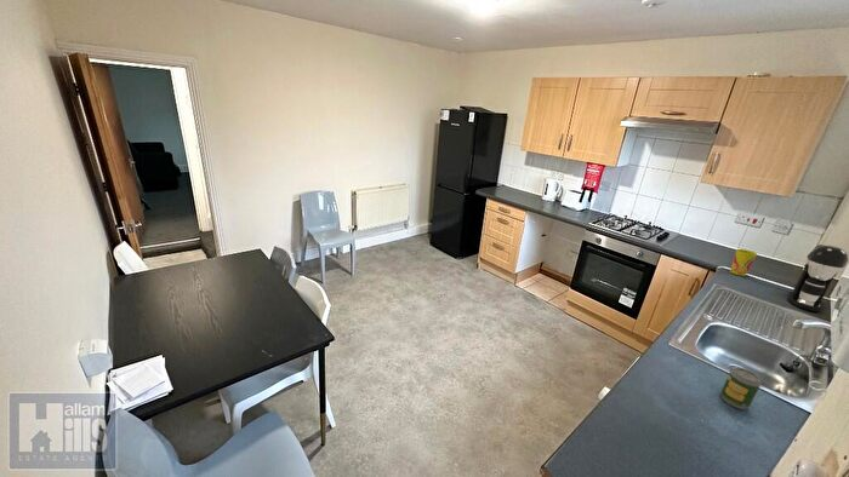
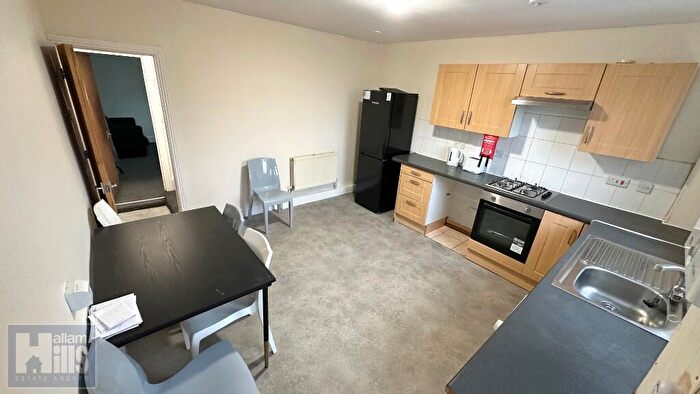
- soda can [719,367,762,410]
- cup [729,248,758,277]
- coffee maker [786,243,849,312]
